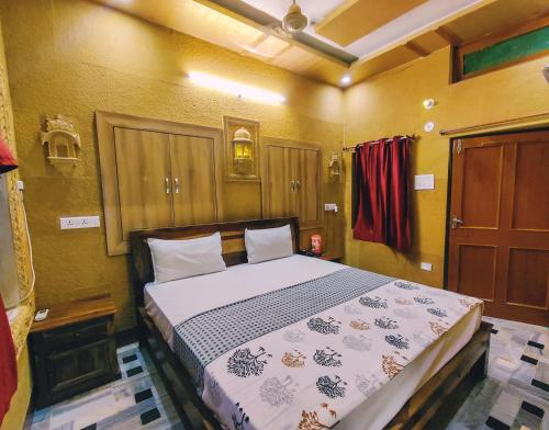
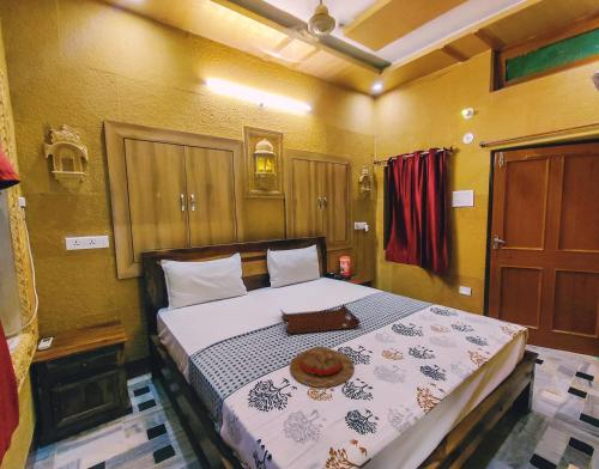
+ serving tray [280,303,362,335]
+ straw hat [289,346,355,389]
